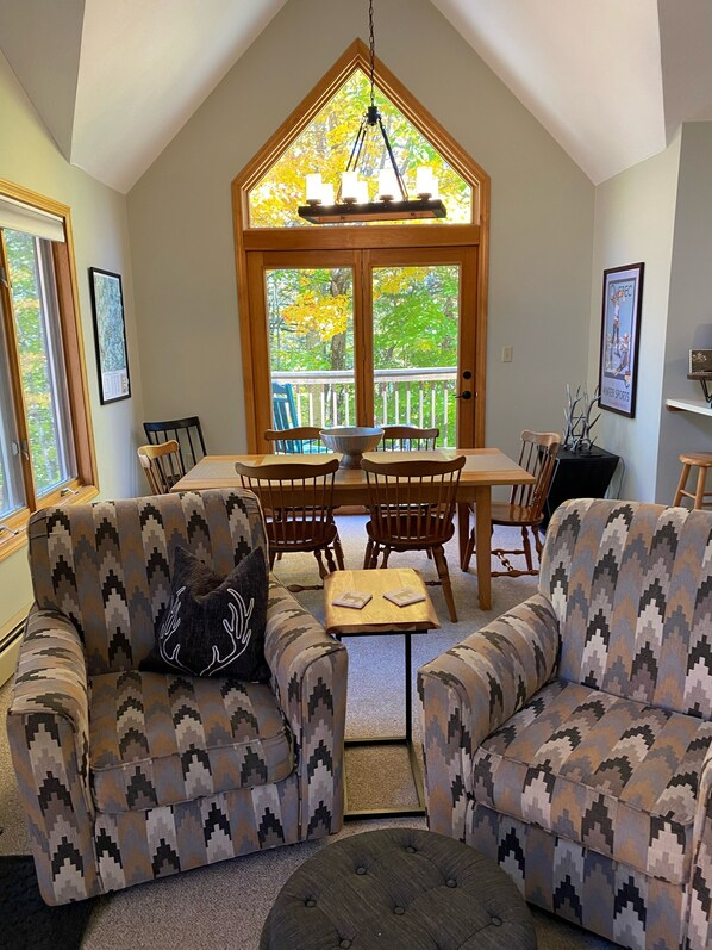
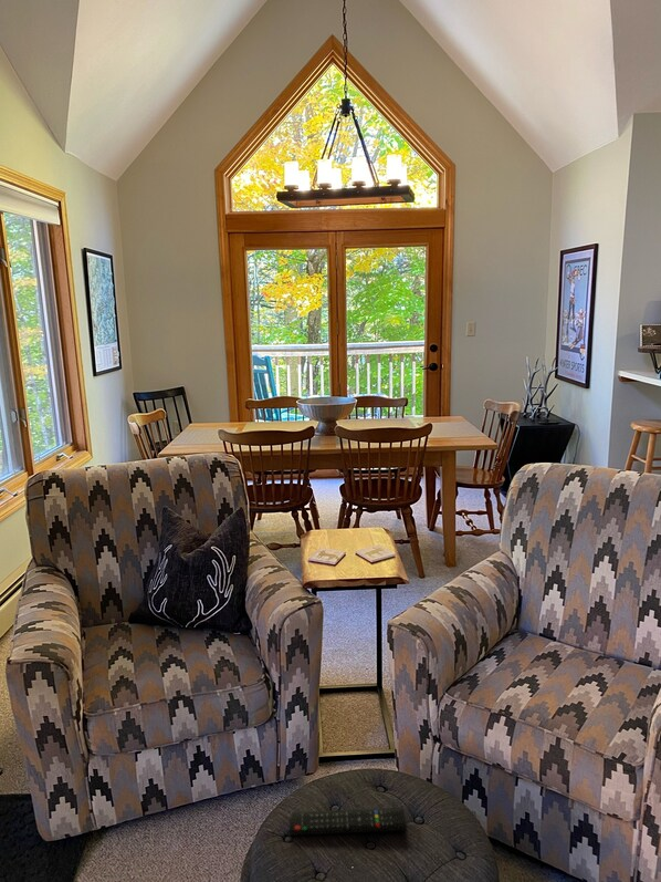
+ remote control [288,807,408,837]
